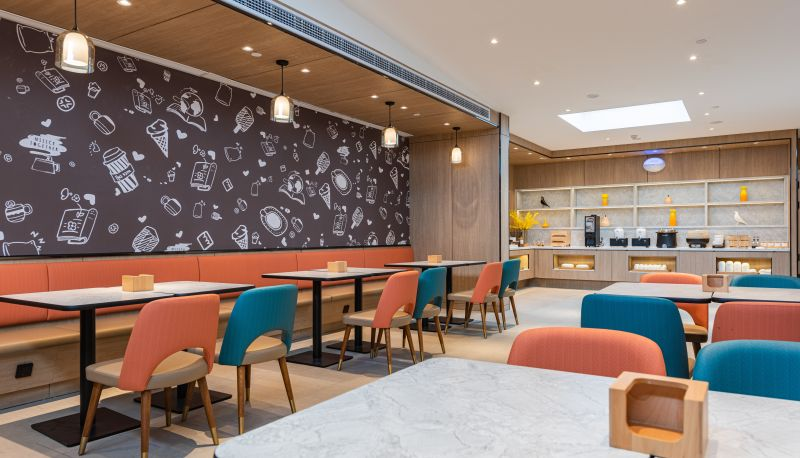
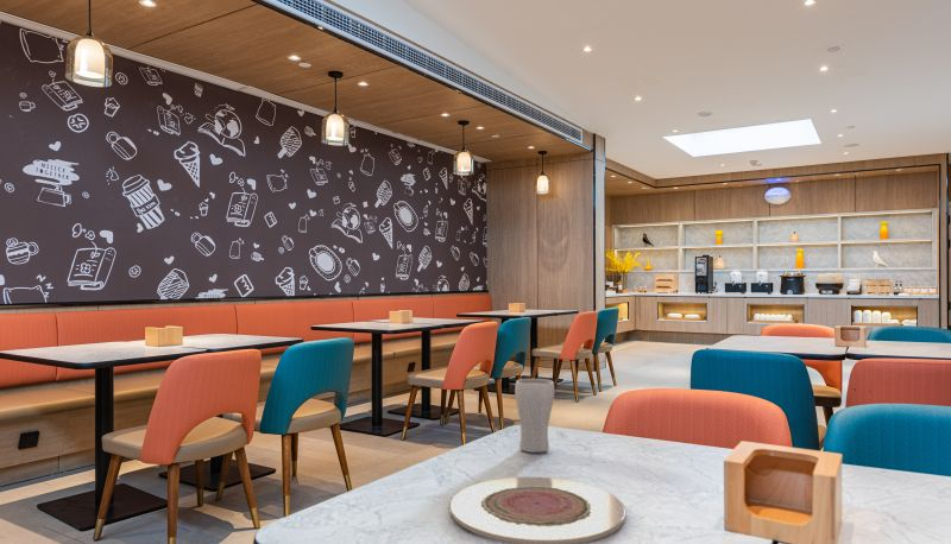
+ plate [448,476,628,544]
+ drinking glass [514,378,555,454]
